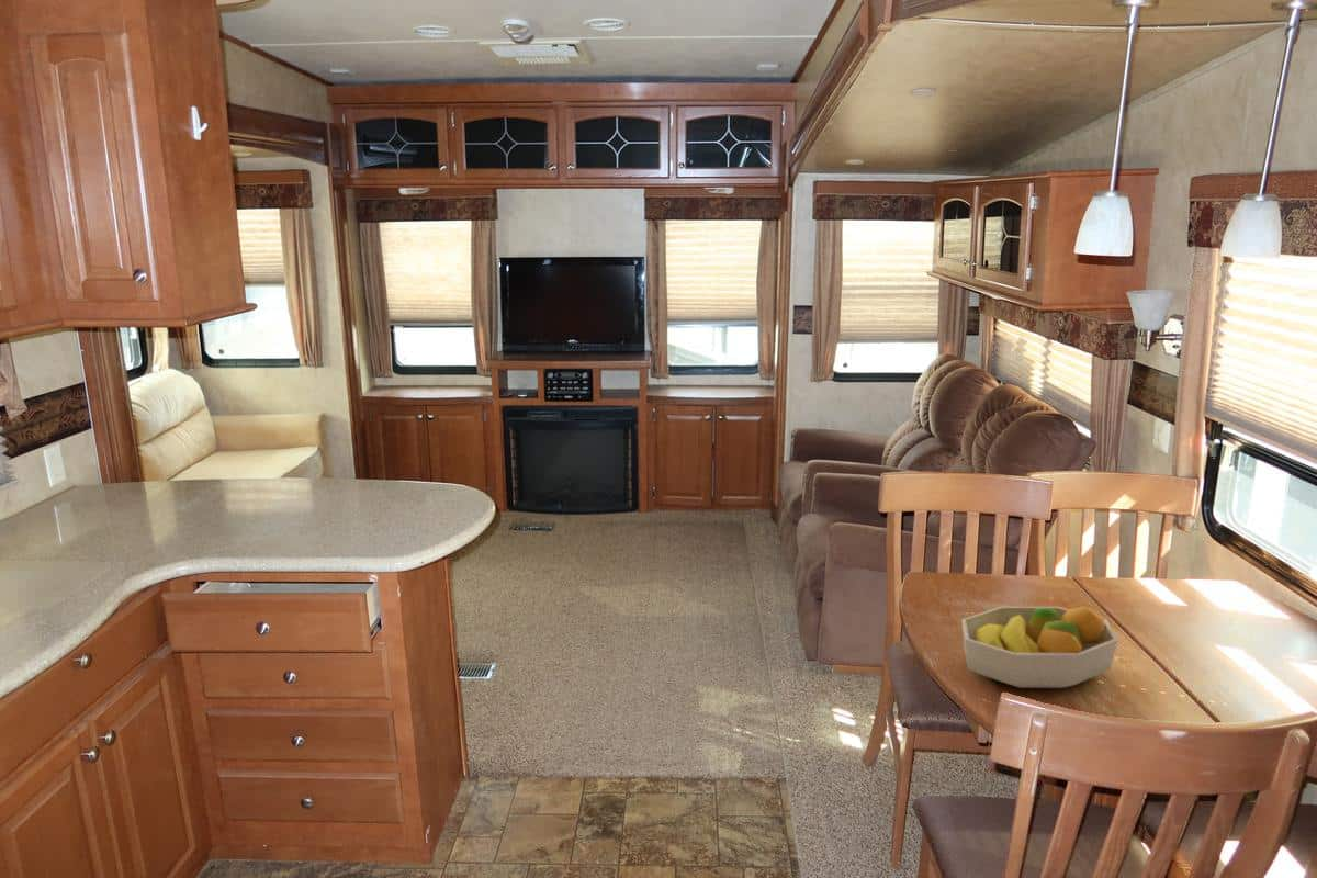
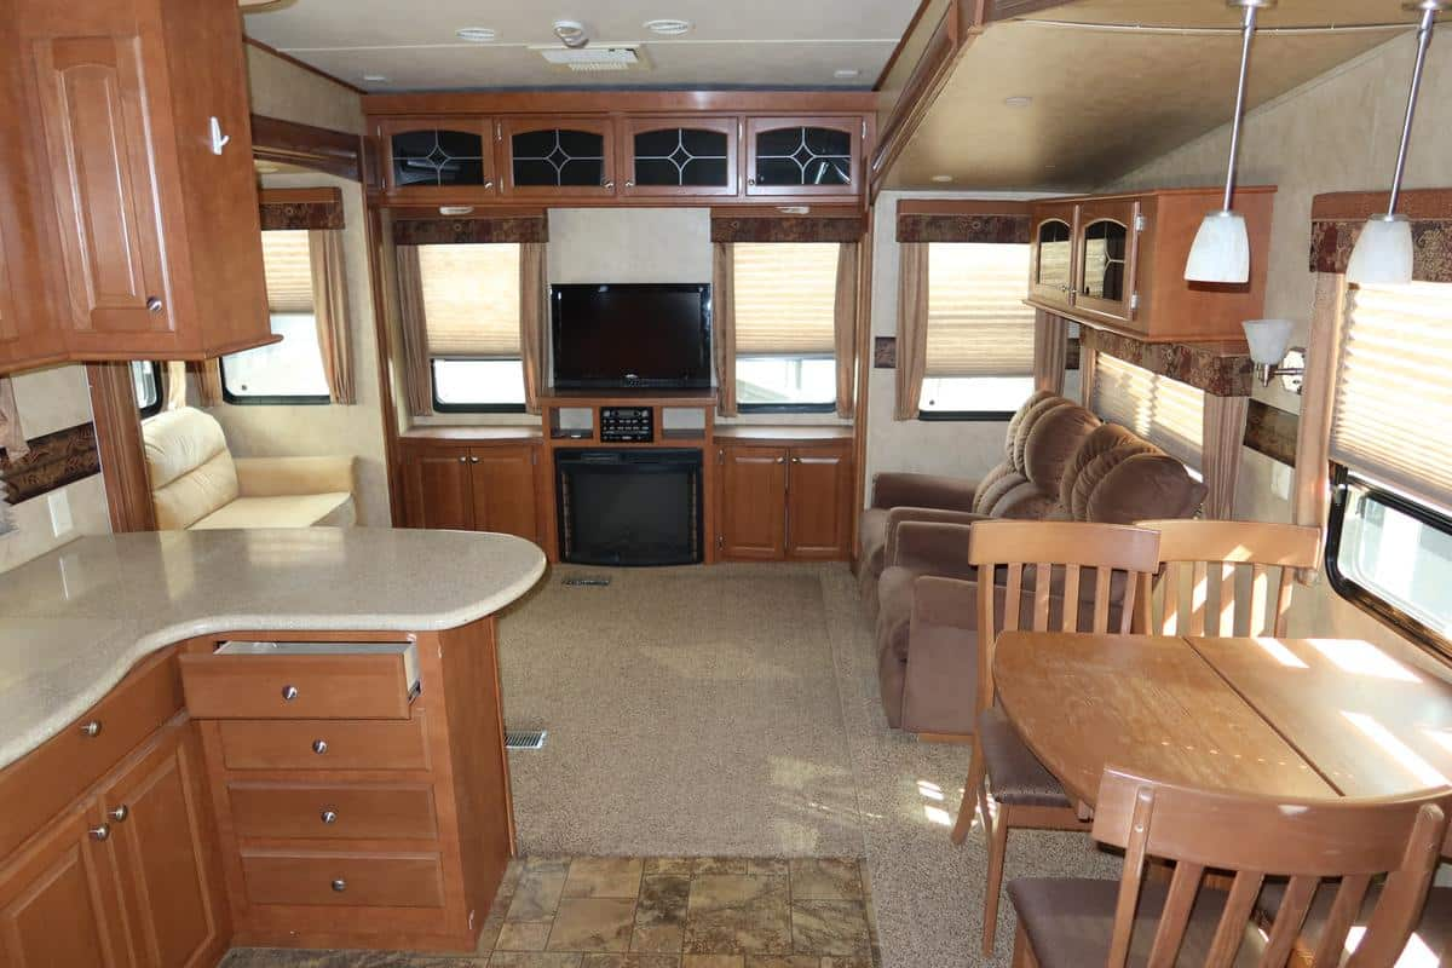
- fruit bowl [960,605,1119,689]
